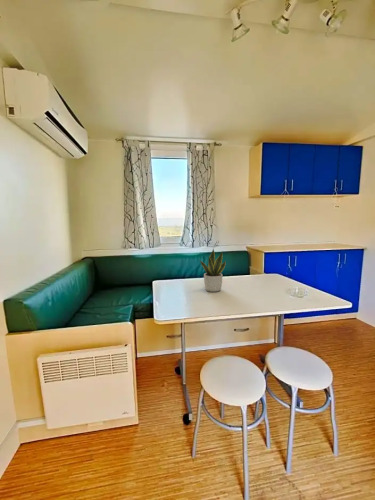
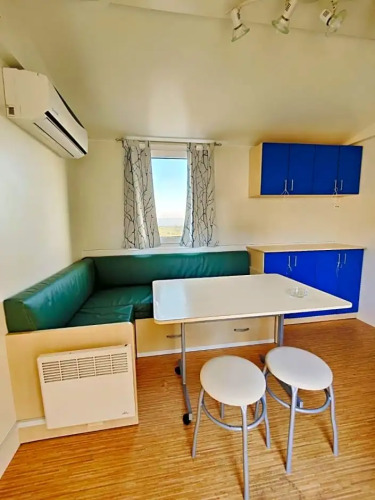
- potted plant [198,247,227,293]
